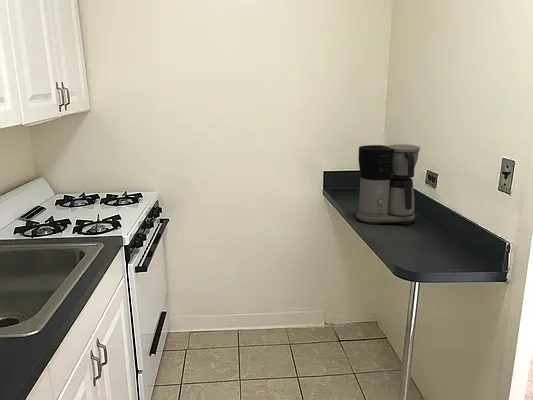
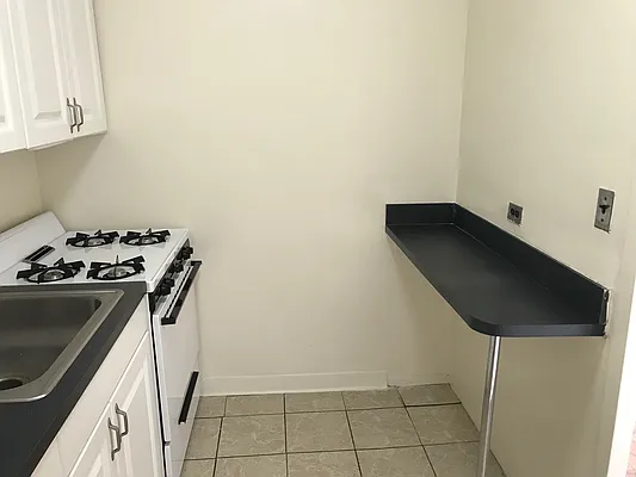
- coffee maker [355,143,421,226]
